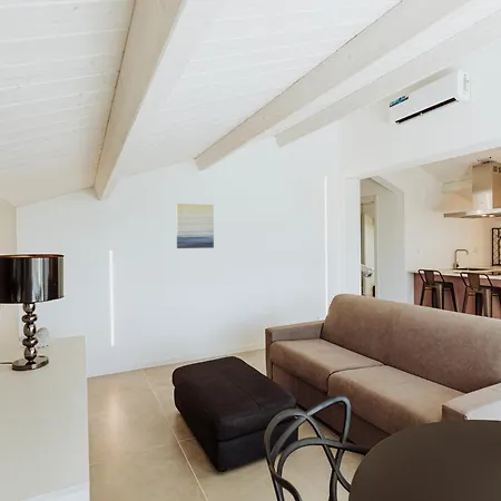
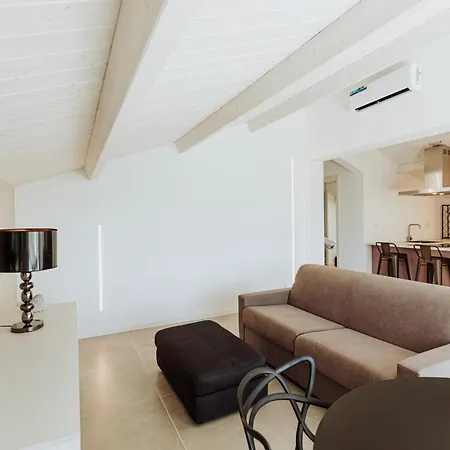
- wall art [175,203,215,249]
